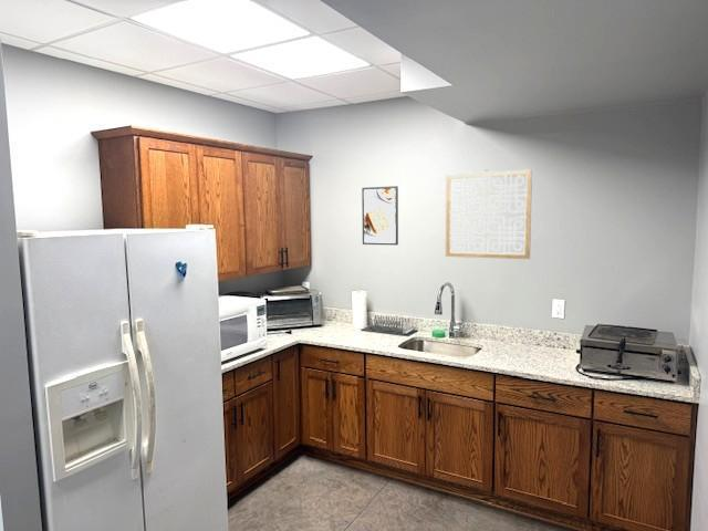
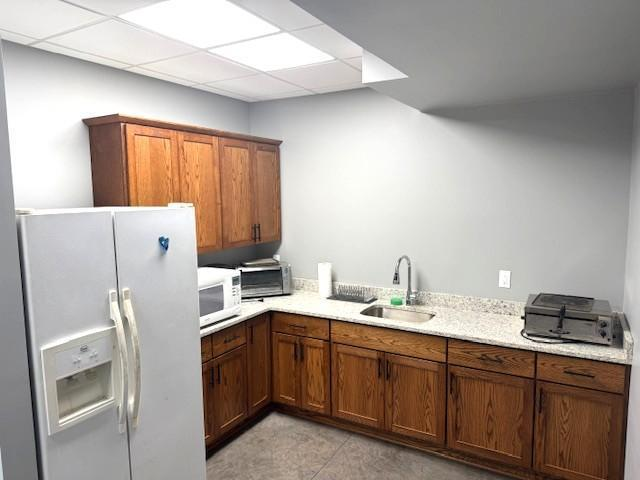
- wall art [445,168,533,260]
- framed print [361,185,399,247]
